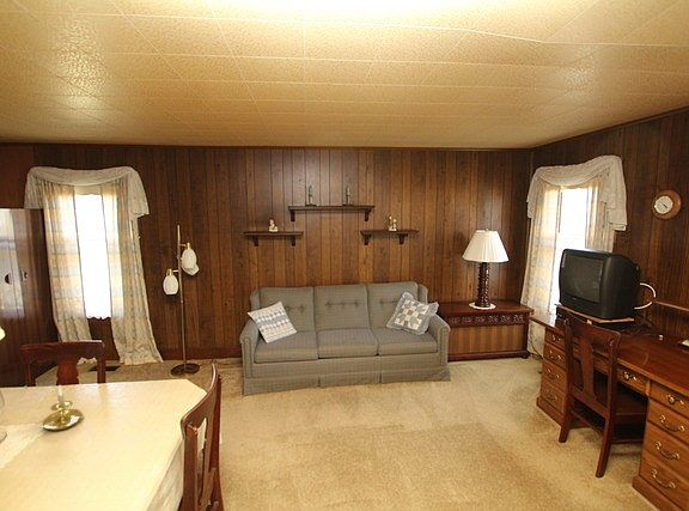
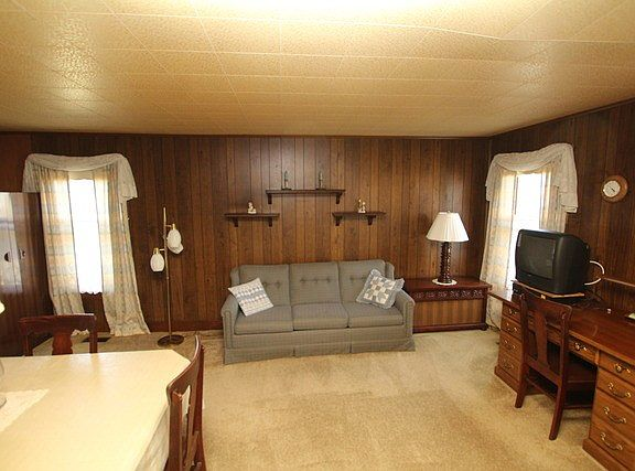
- candle holder [42,384,84,432]
